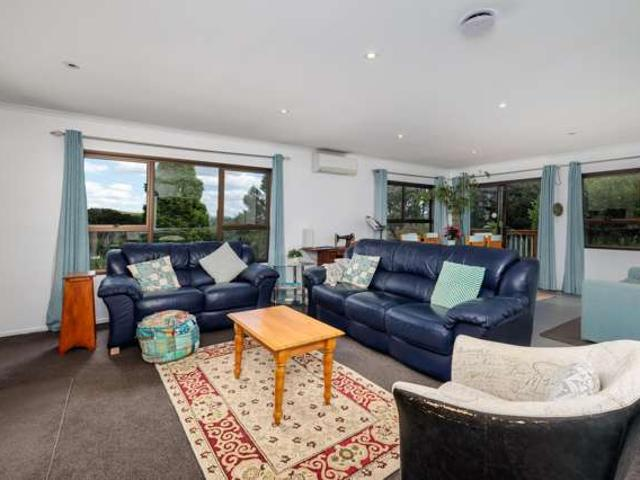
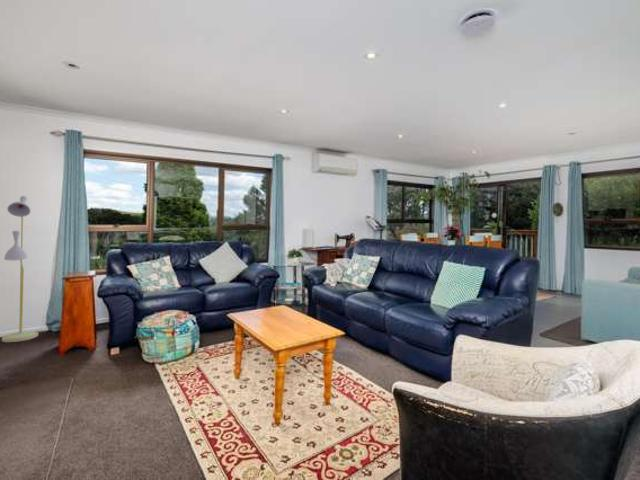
+ floor lamp [1,195,39,343]
